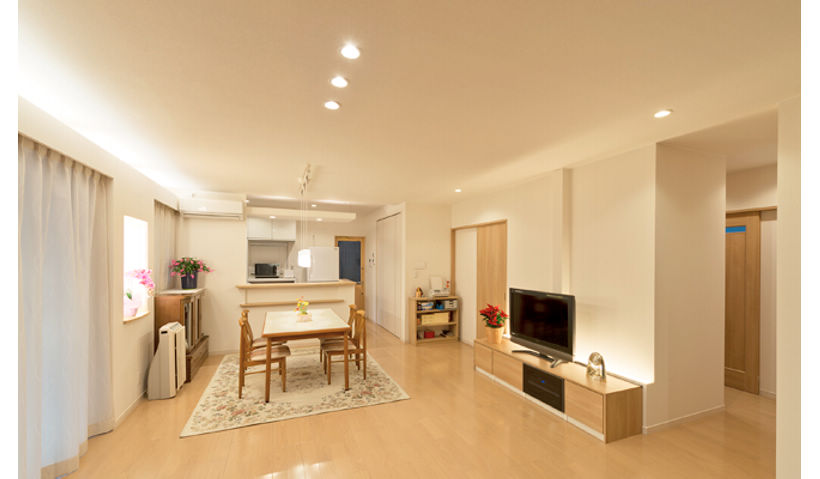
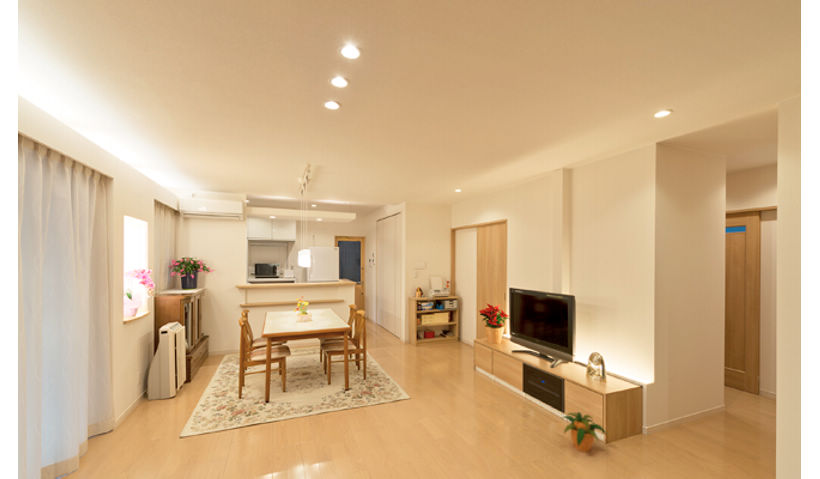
+ potted plant [562,411,609,453]
